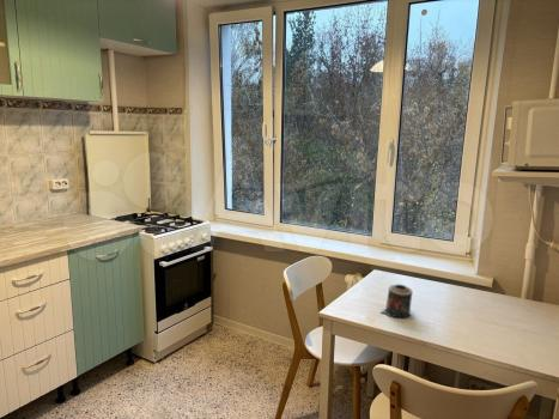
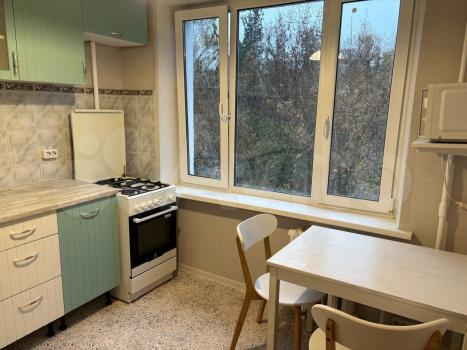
- candle [379,284,414,318]
